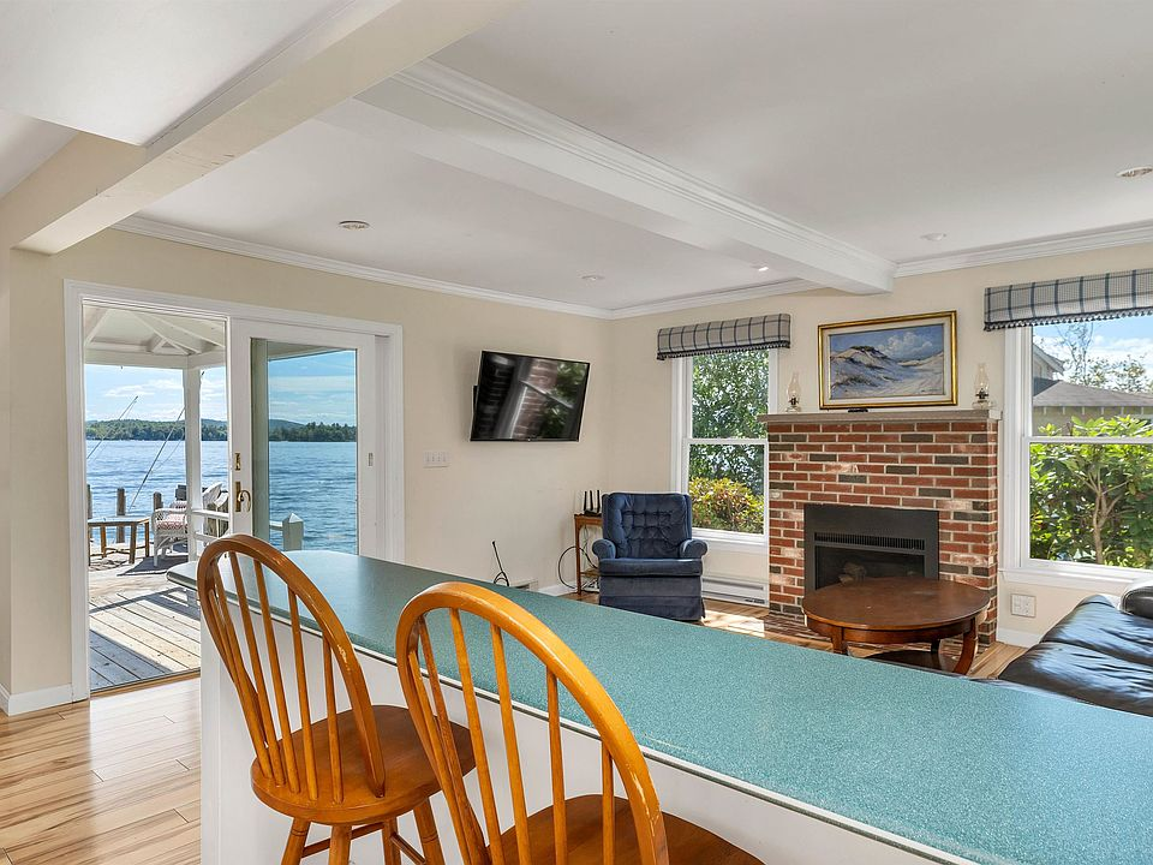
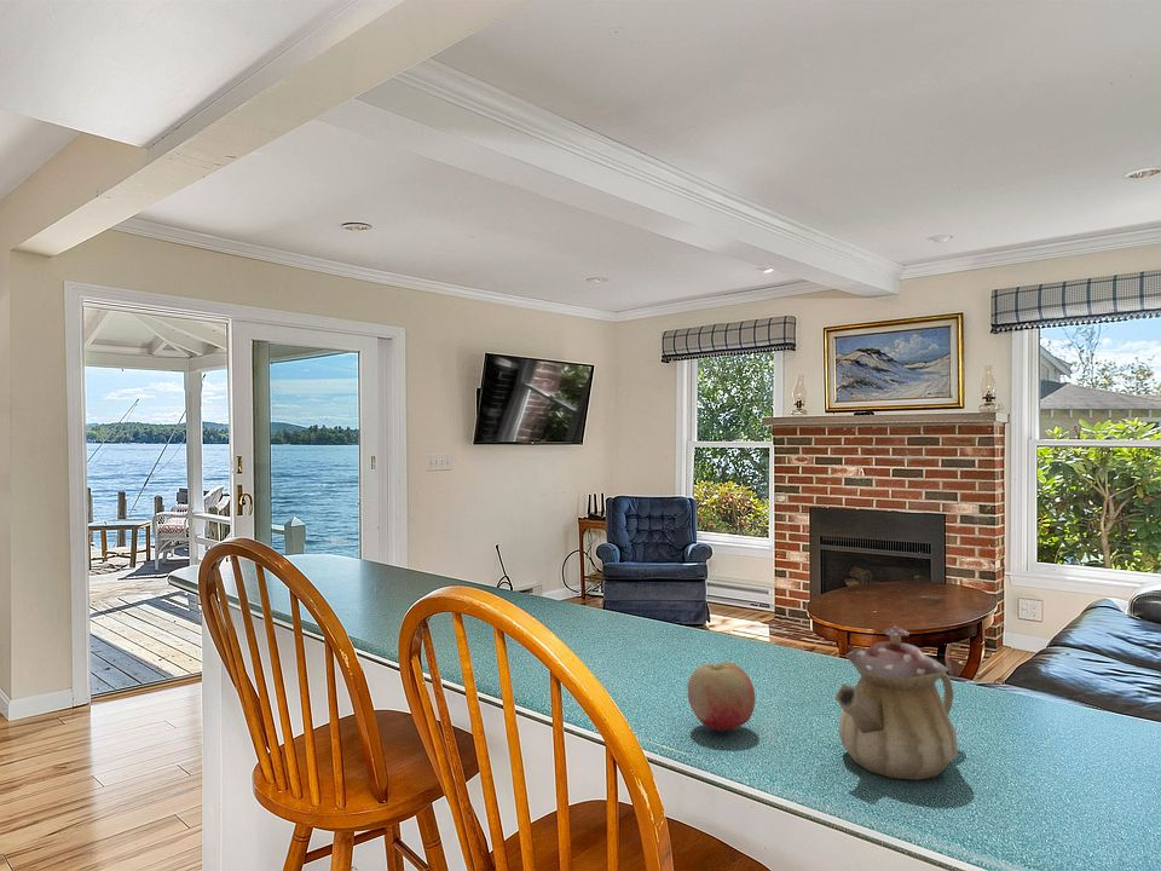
+ teapot [834,624,959,781]
+ fruit [687,661,756,732]
